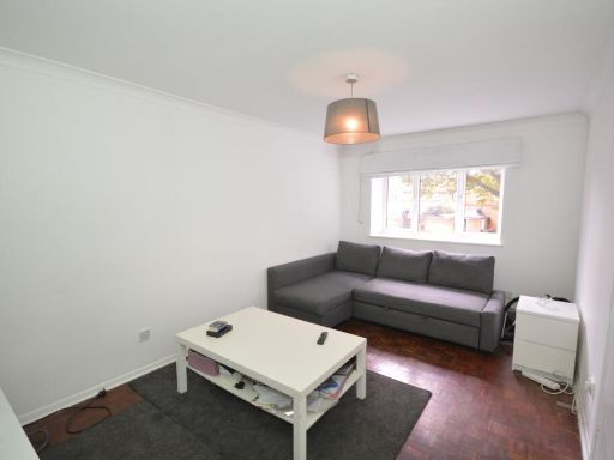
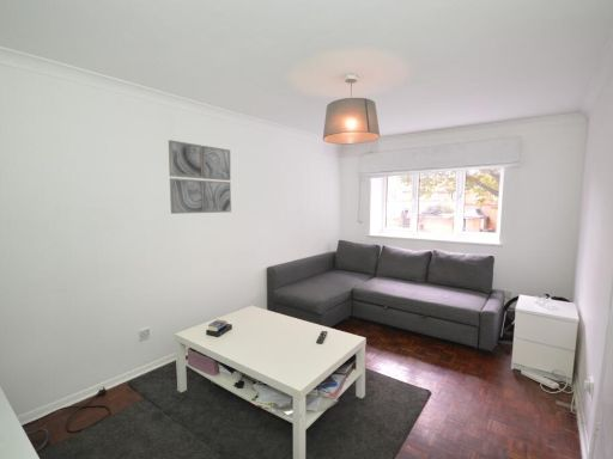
+ wall art [168,139,232,215]
